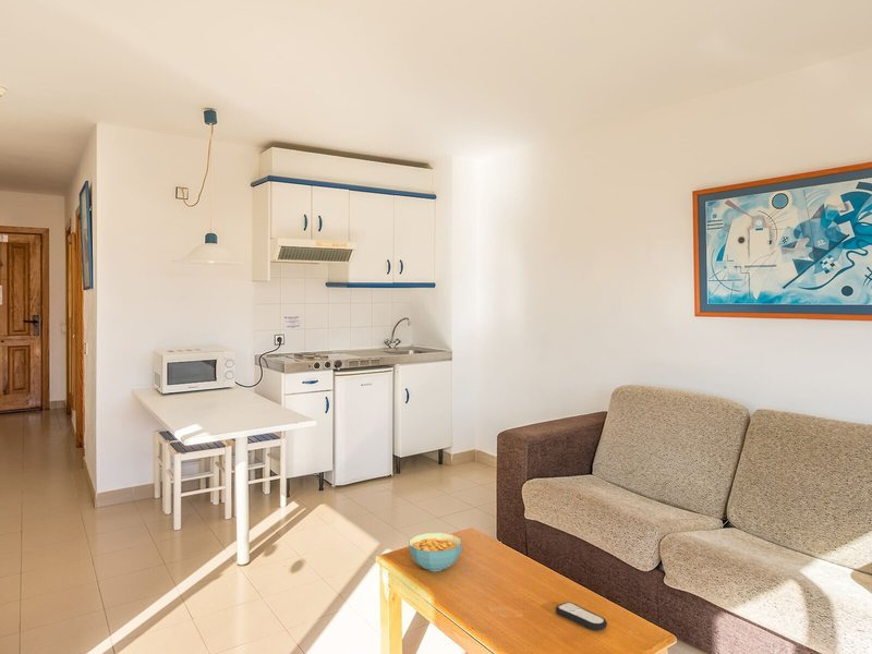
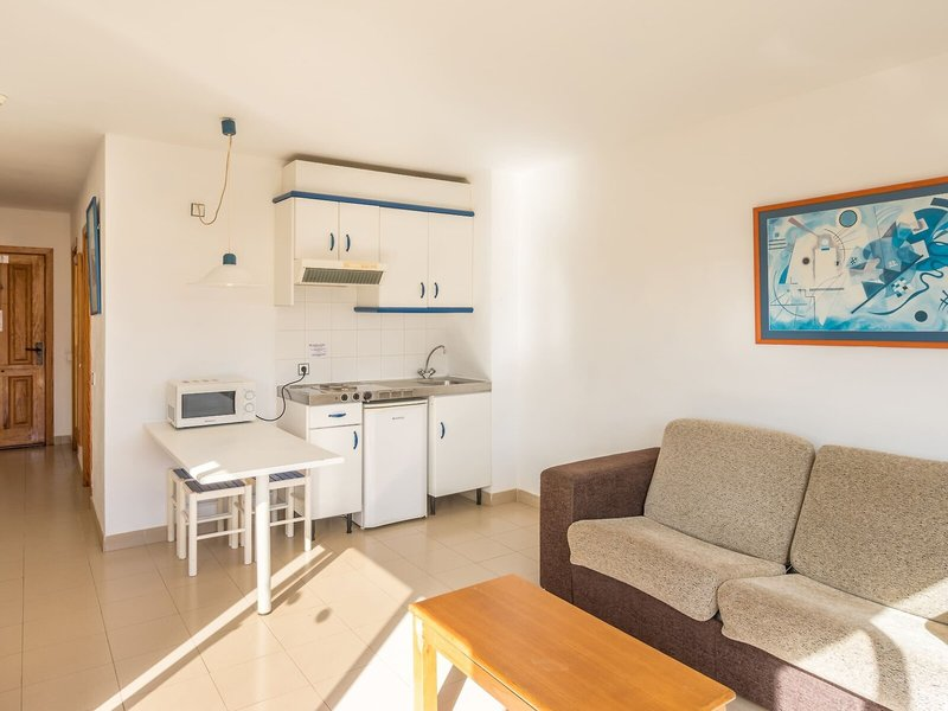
- remote control [555,602,608,631]
- cereal bowl [408,532,463,572]
